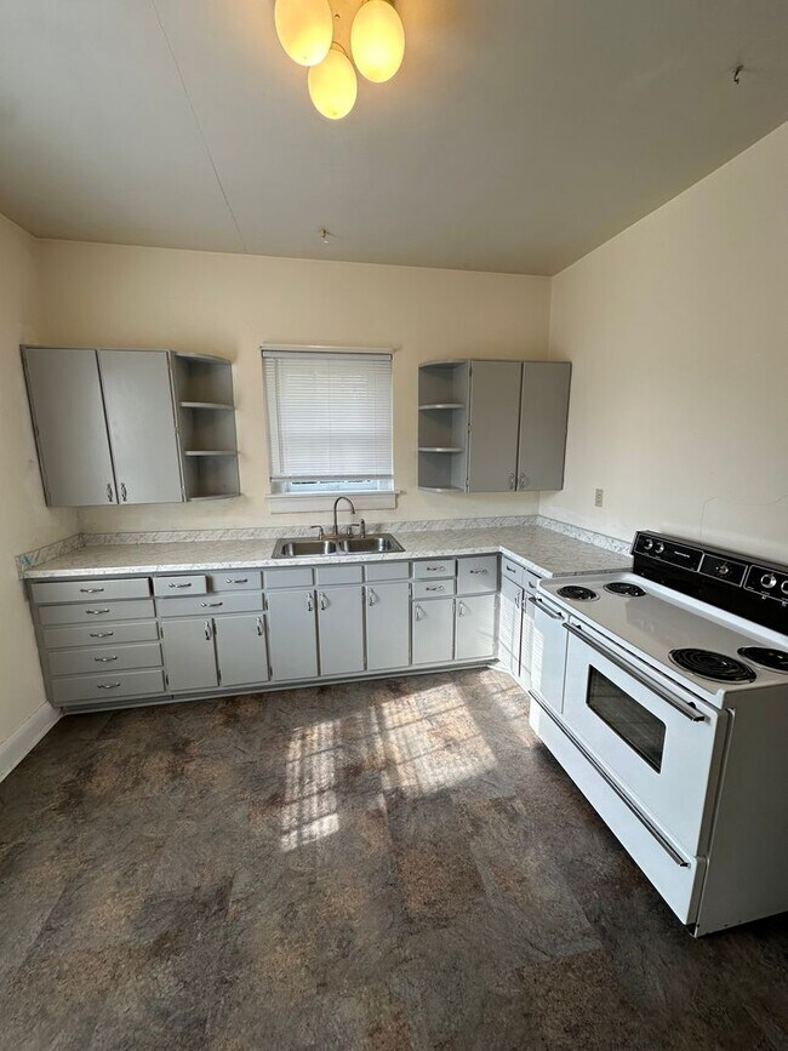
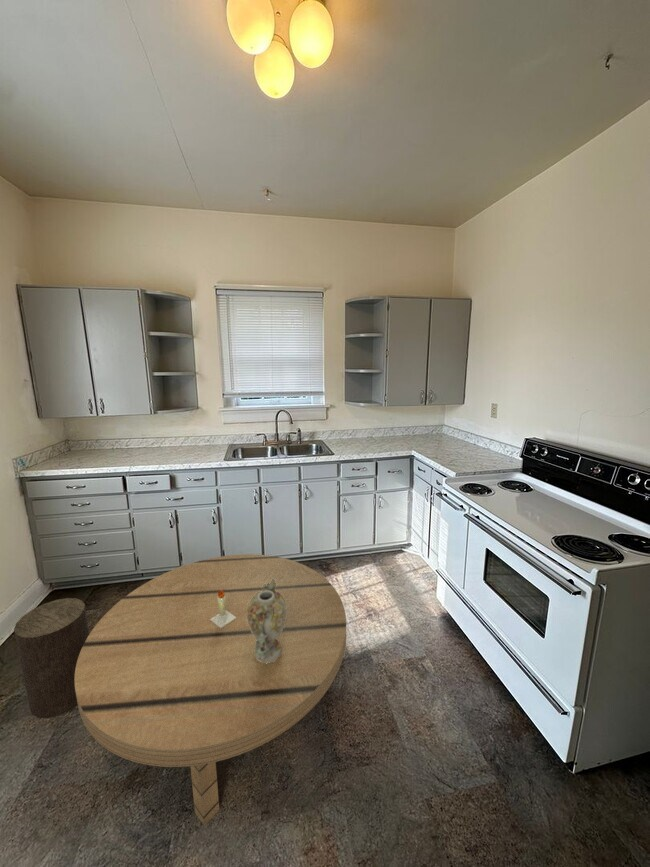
+ vase [247,579,287,664]
+ dining table [75,553,347,827]
+ stool [13,597,90,719]
